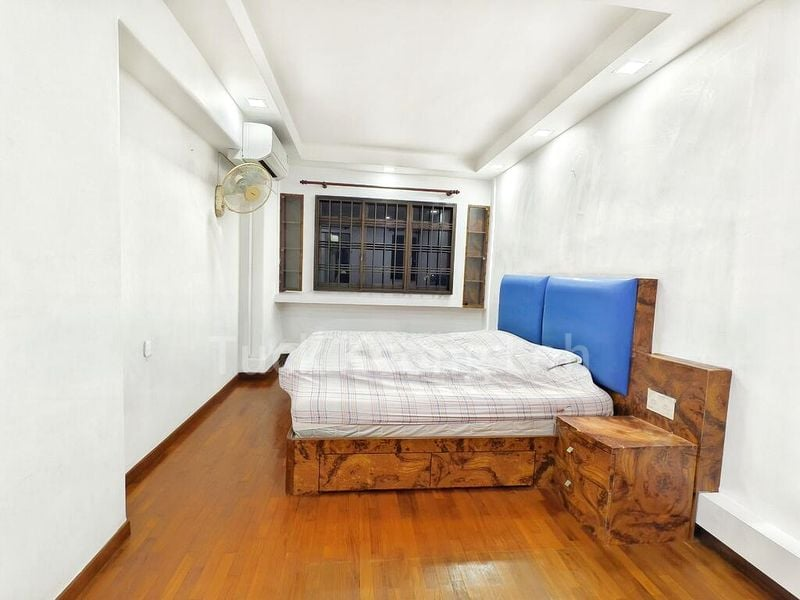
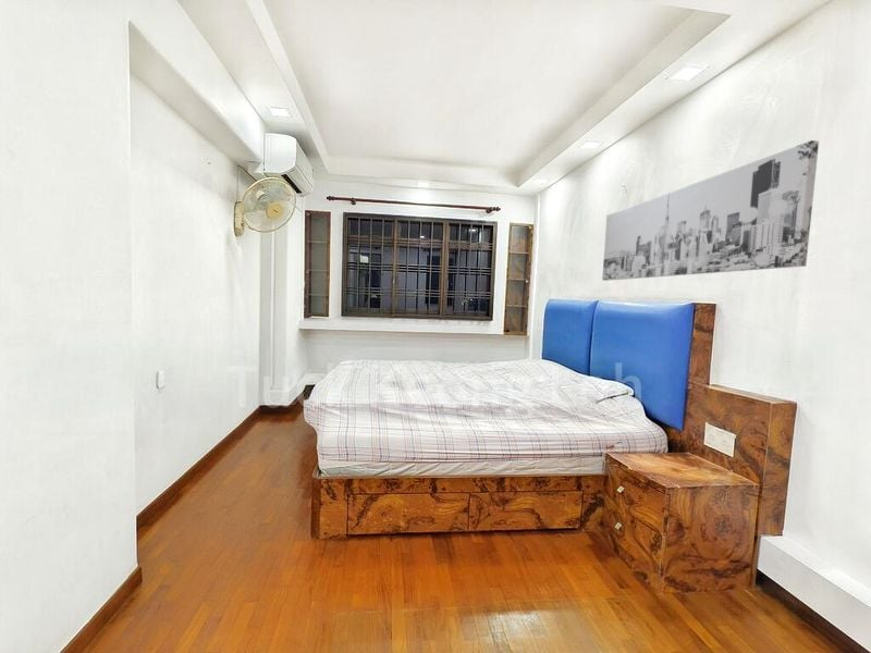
+ wall art [601,139,820,282]
